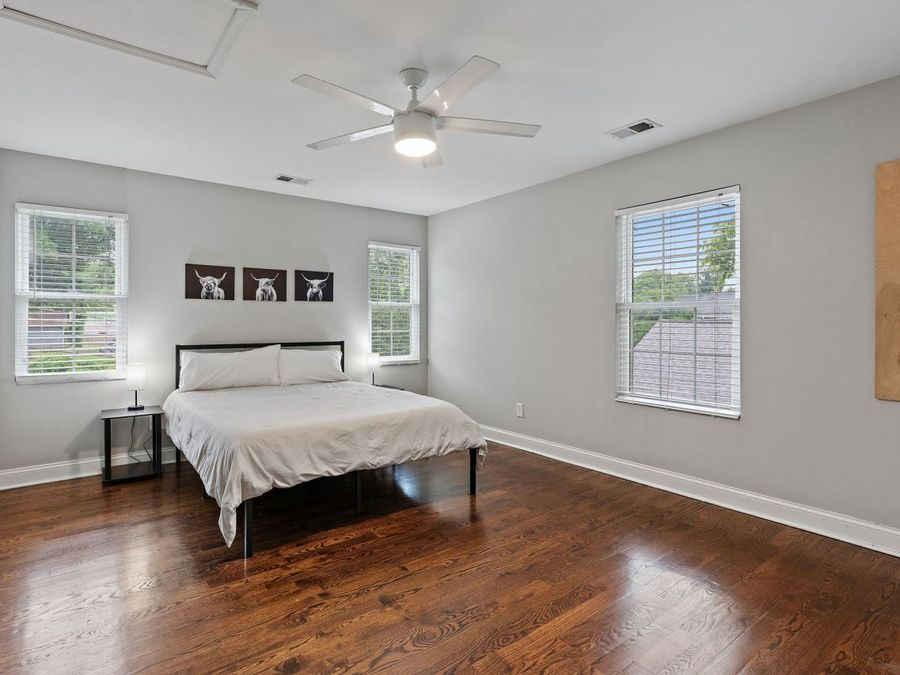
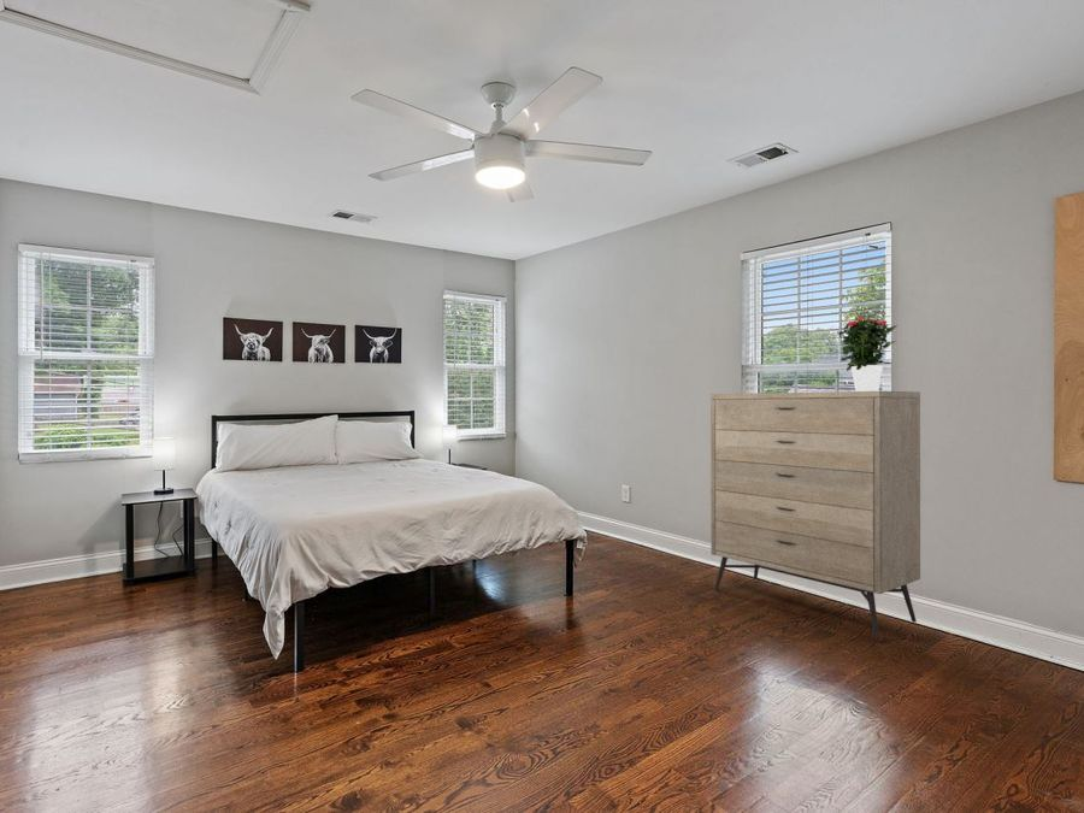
+ potted flower [837,314,899,391]
+ dresser [709,390,921,641]
